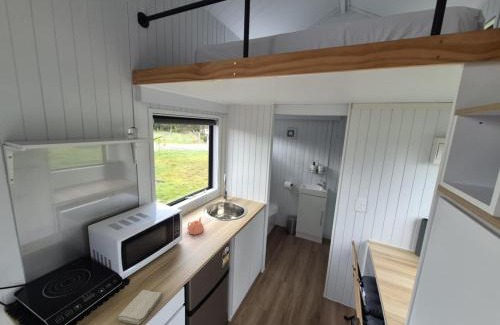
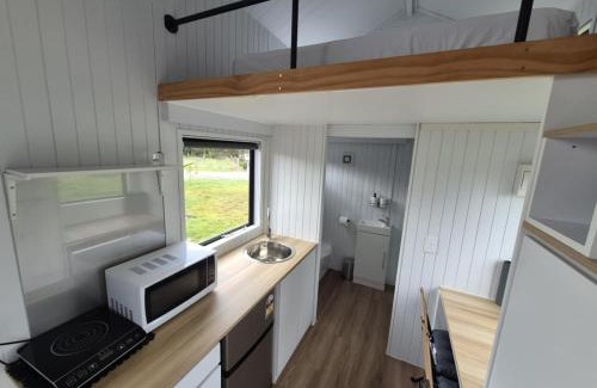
- washcloth [117,289,164,325]
- teapot [186,216,205,236]
